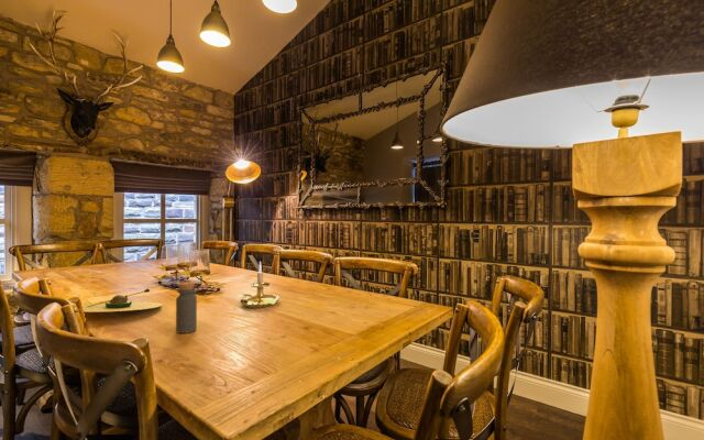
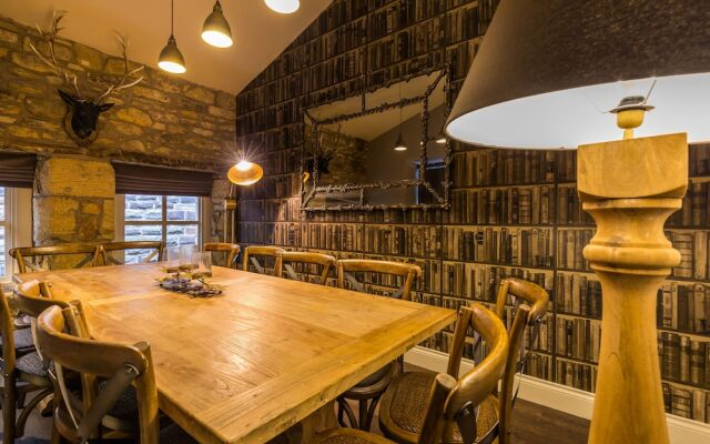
- candle holder [239,261,280,309]
- bottle [175,280,198,334]
- avocado [81,288,163,314]
